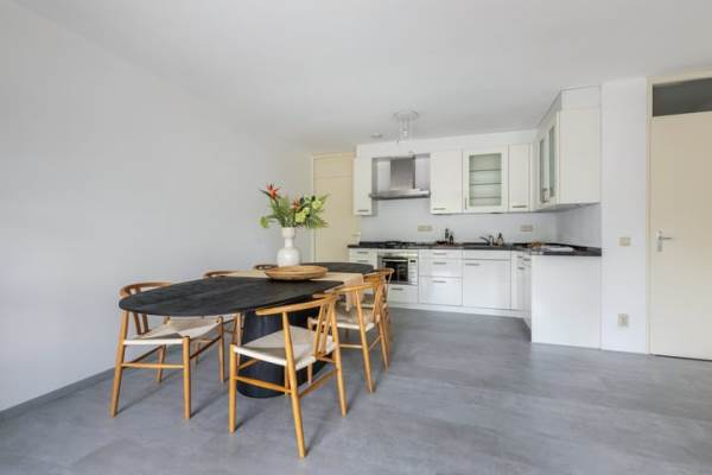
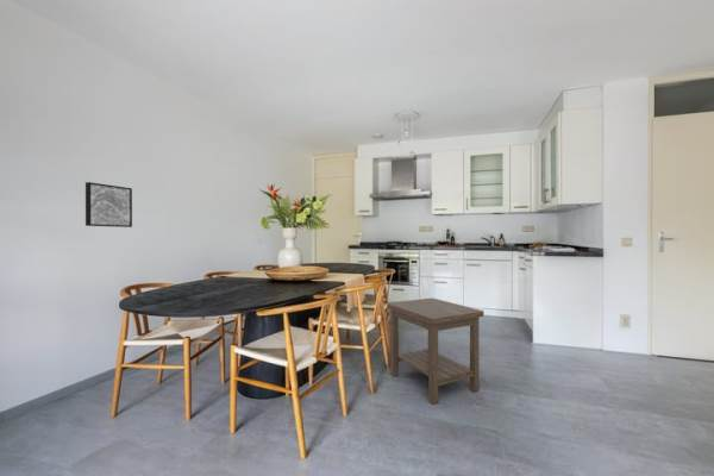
+ side table [386,298,486,405]
+ wall art [84,181,133,228]
